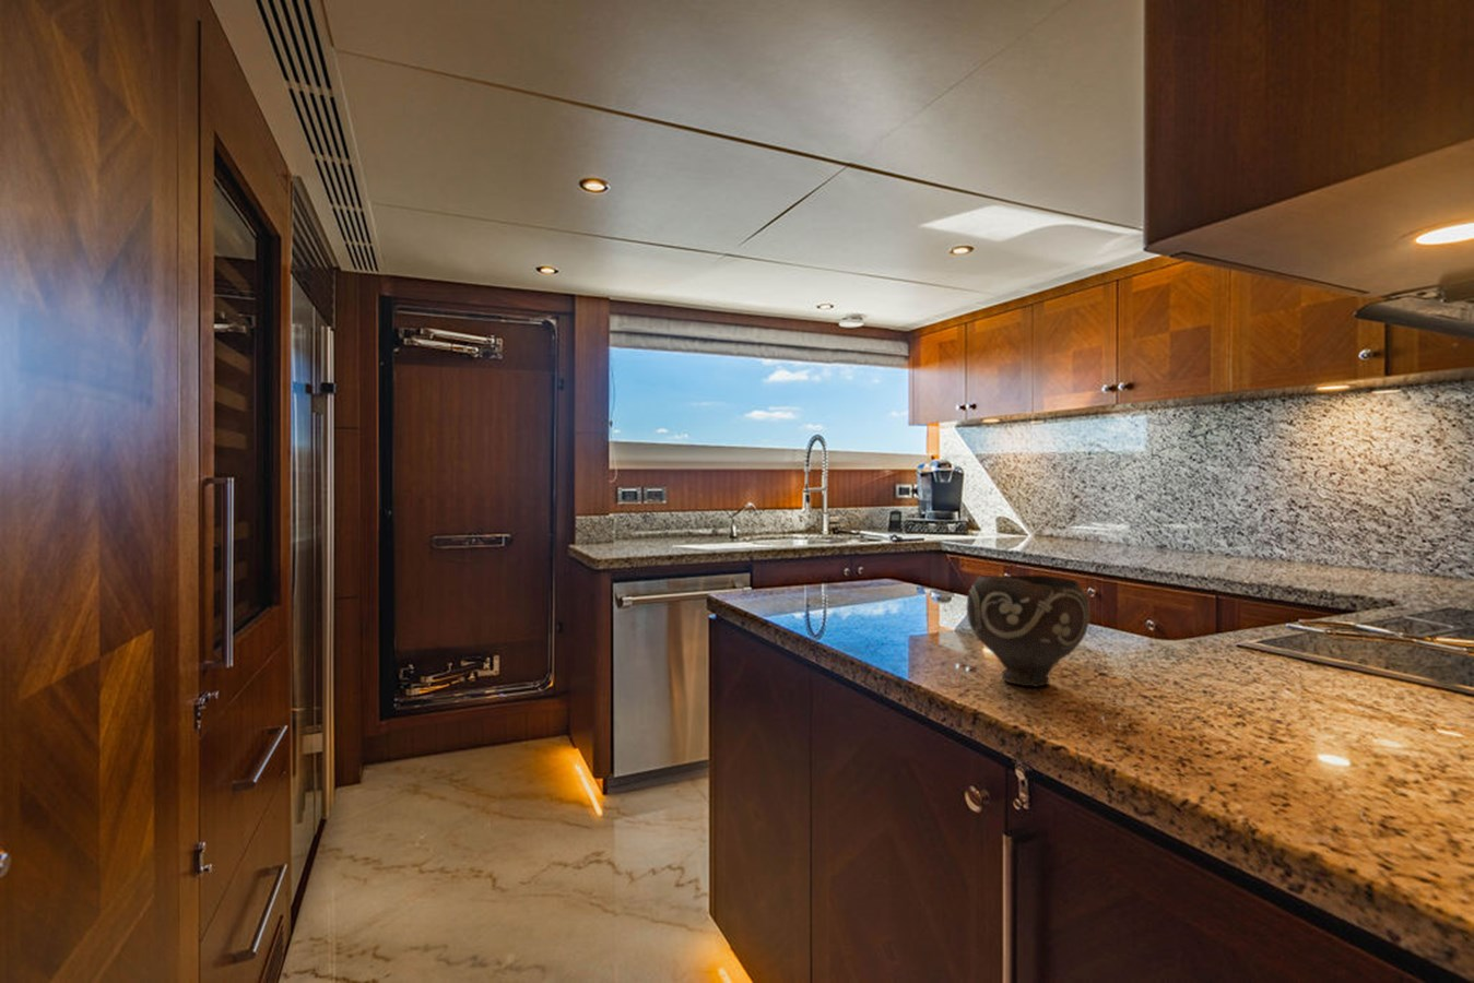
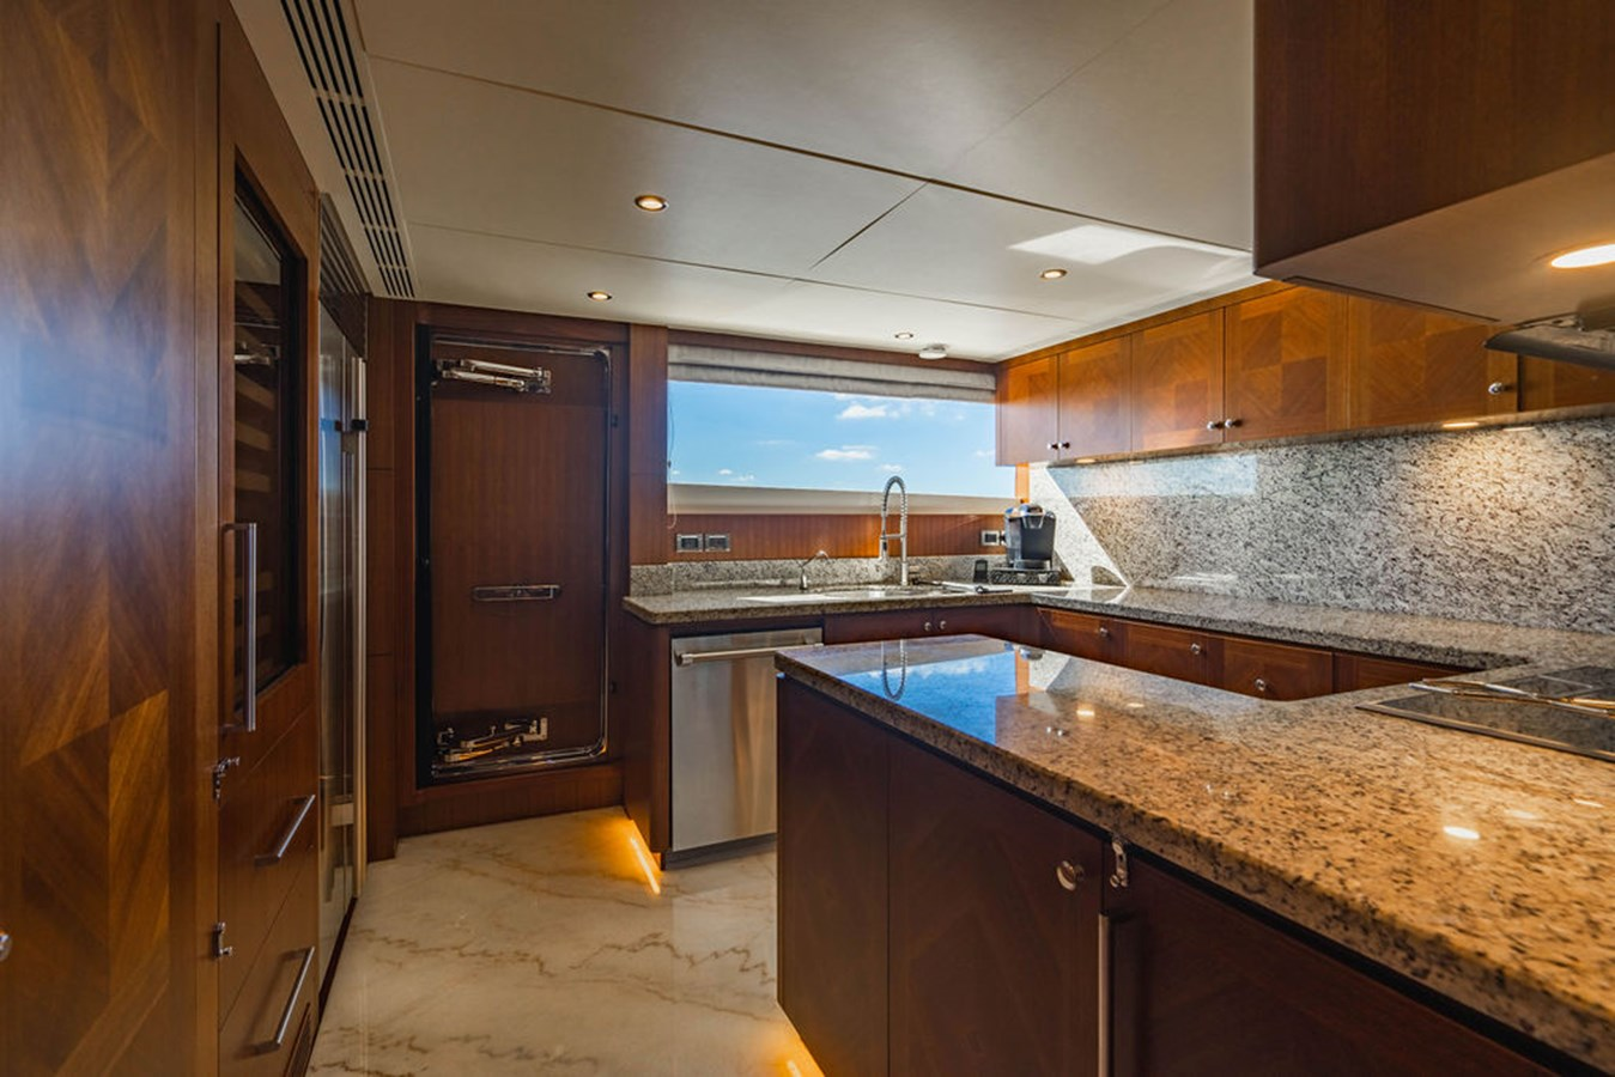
- bowl [965,574,1092,688]
